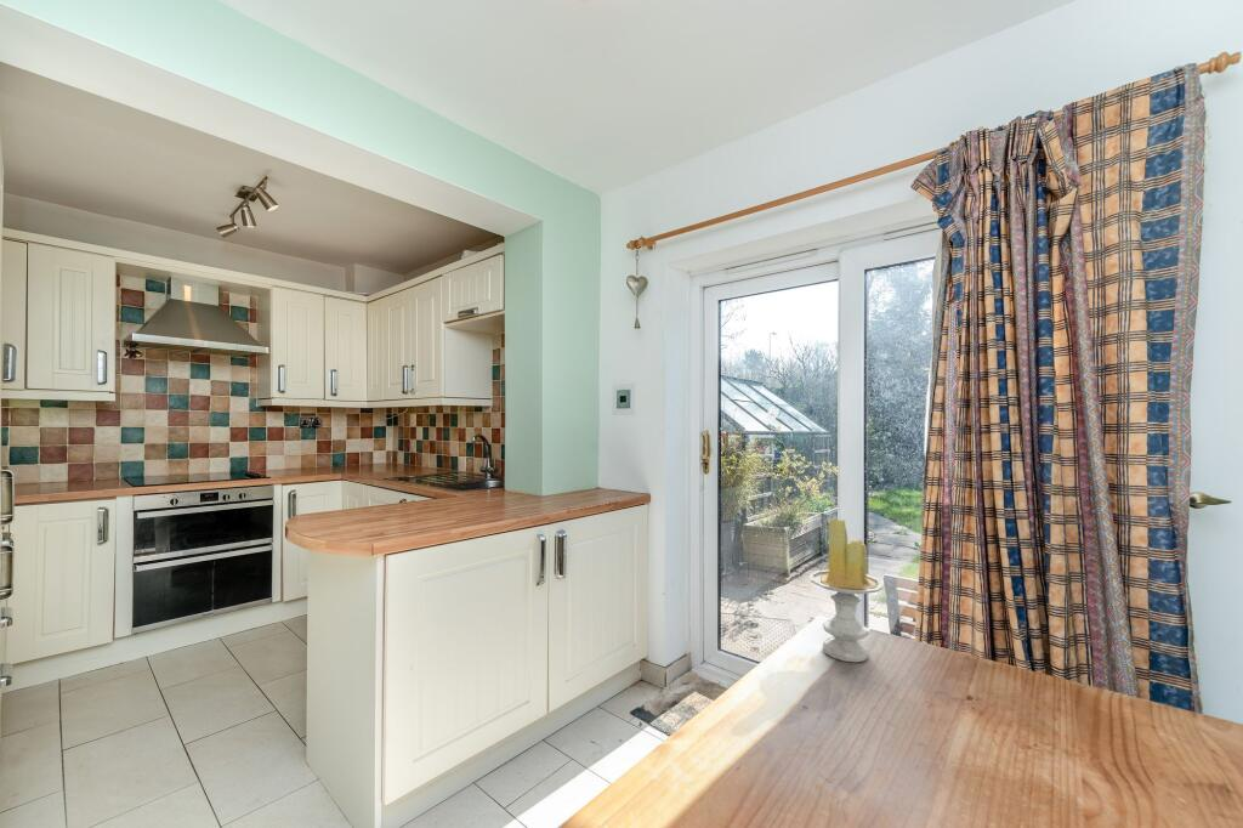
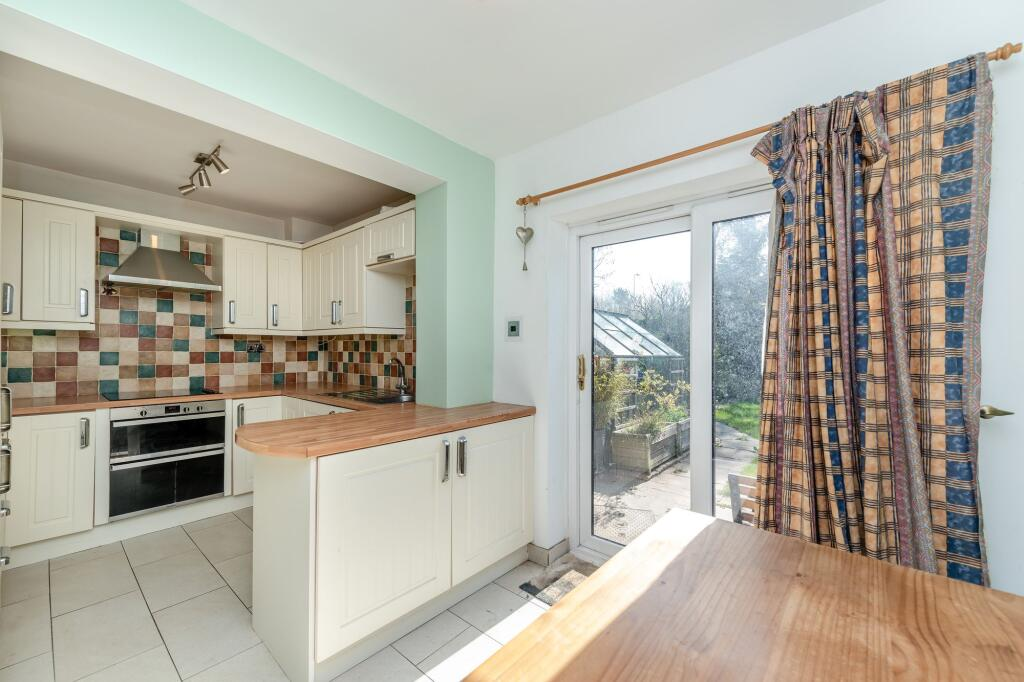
- candle [808,517,885,663]
